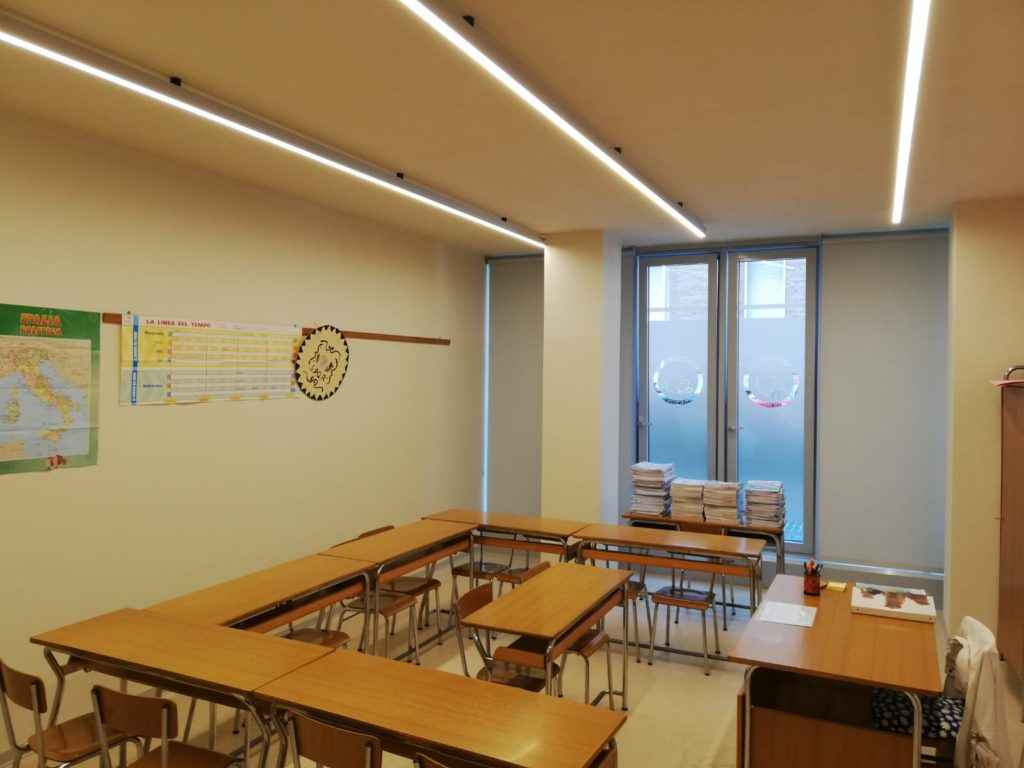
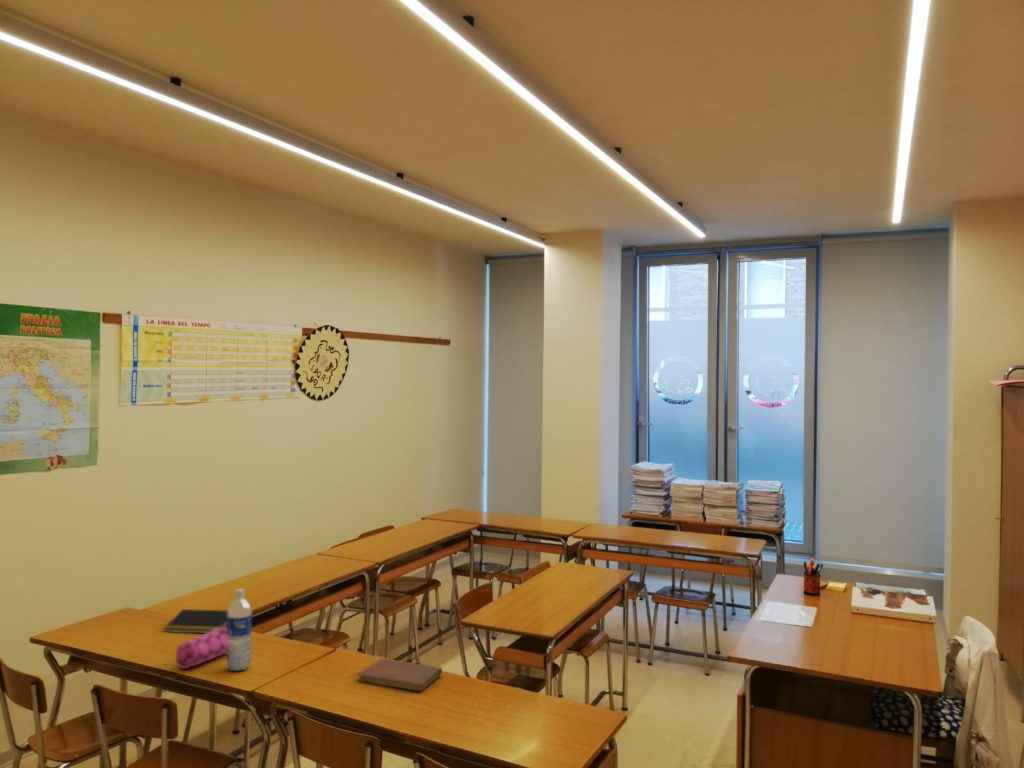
+ notepad [163,608,228,634]
+ notebook [358,658,443,692]
+ water bottle [226,588,253,672]
+ pencil case [175,625,228,670]
